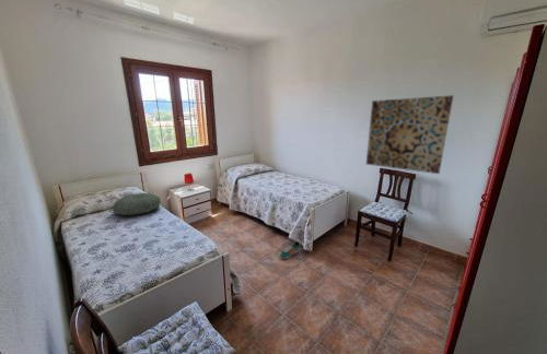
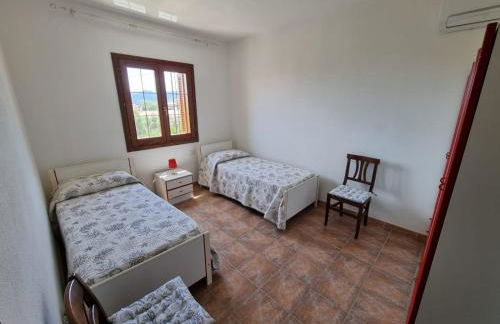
- sneaker [279,240,301,260]
- wall art [365,94,454,175]
- pillow [112,192,161,216]
